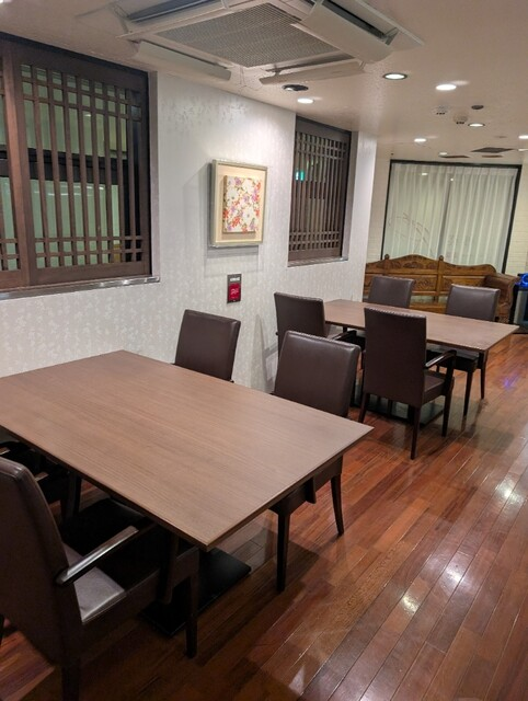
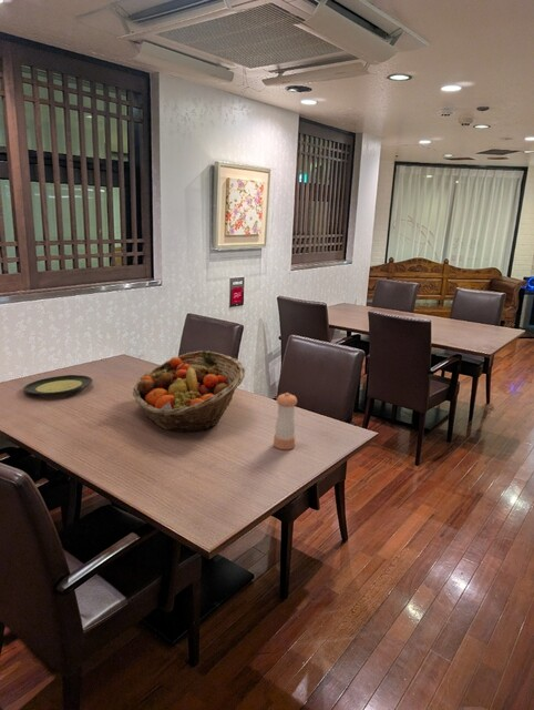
+ pepper shaker [273,392,298,450]
+ plate [22,374,94,396]
+ fruit basket [132,349,246,433]
